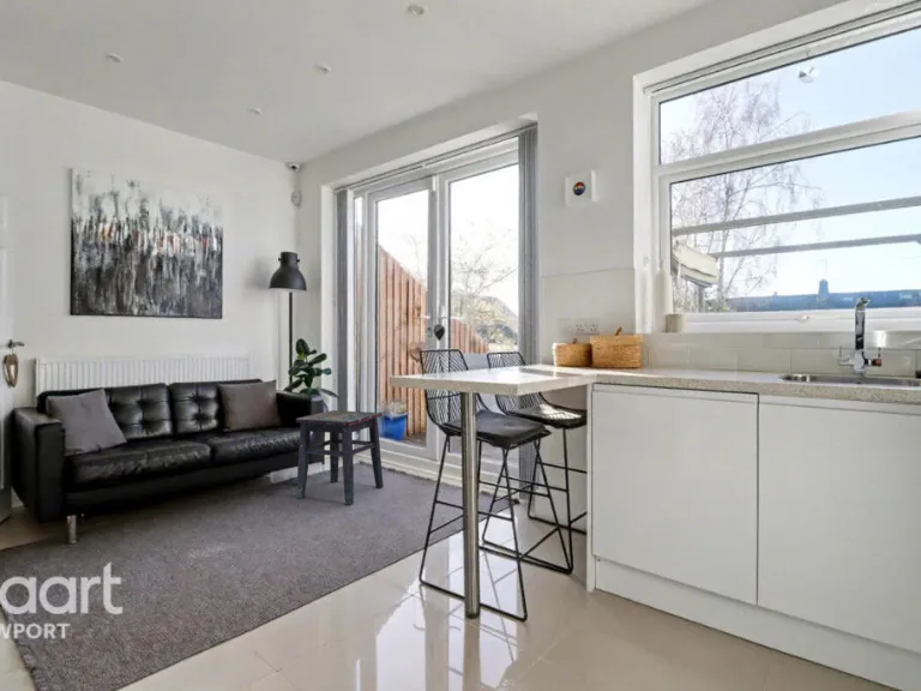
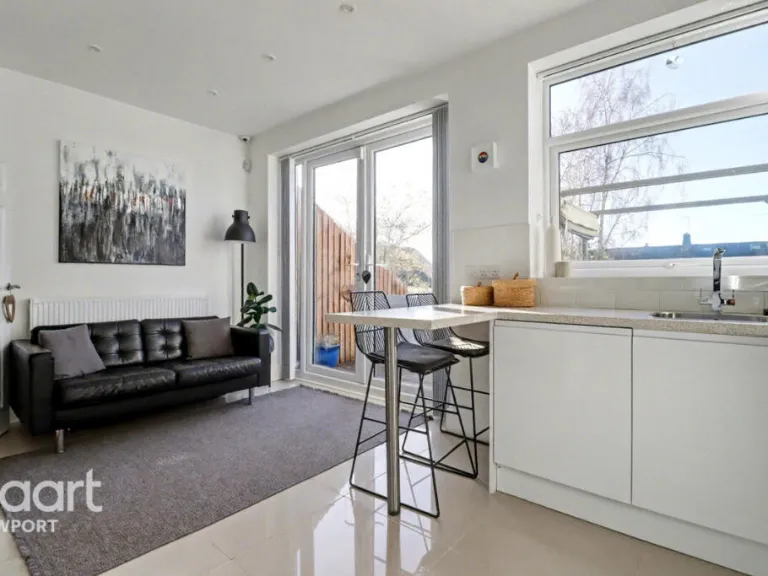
- side table [295,409,385,506]
